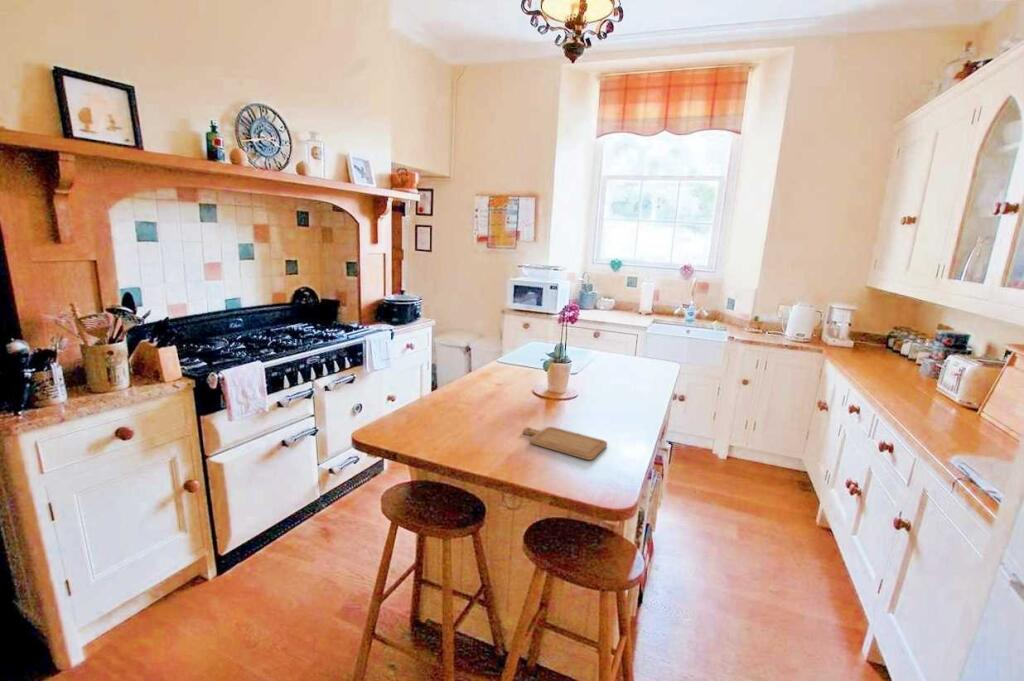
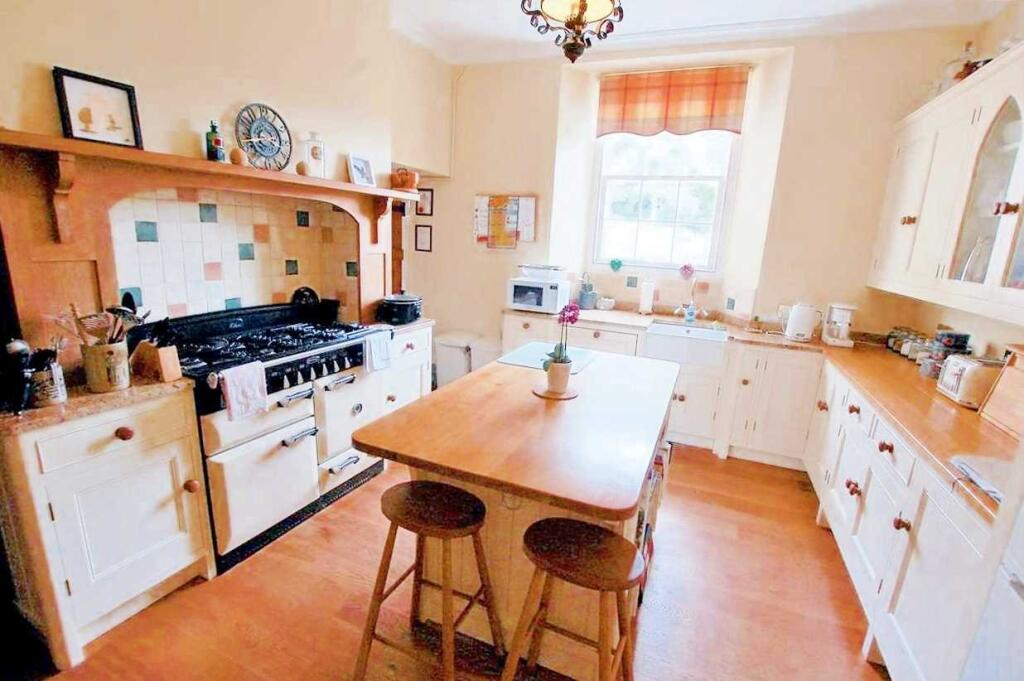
- chopping board [522,426,608,461]
